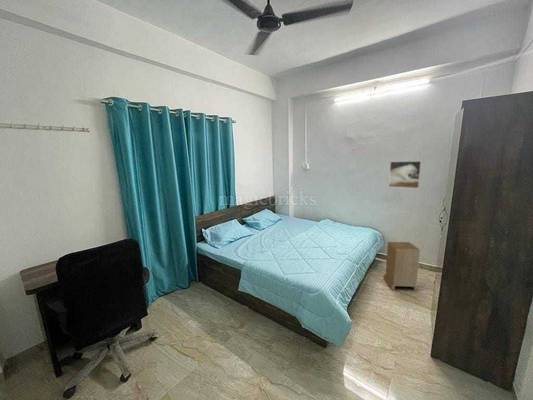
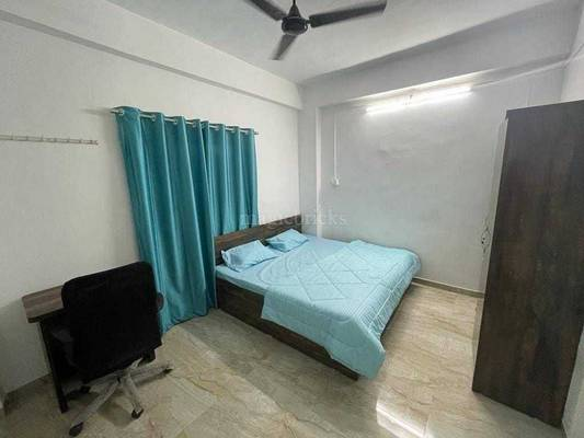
- nightstand [382,241,422,292]
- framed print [388,160,422,189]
